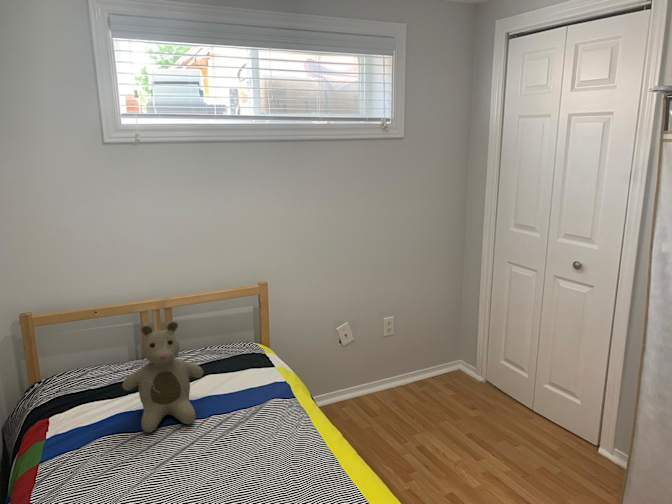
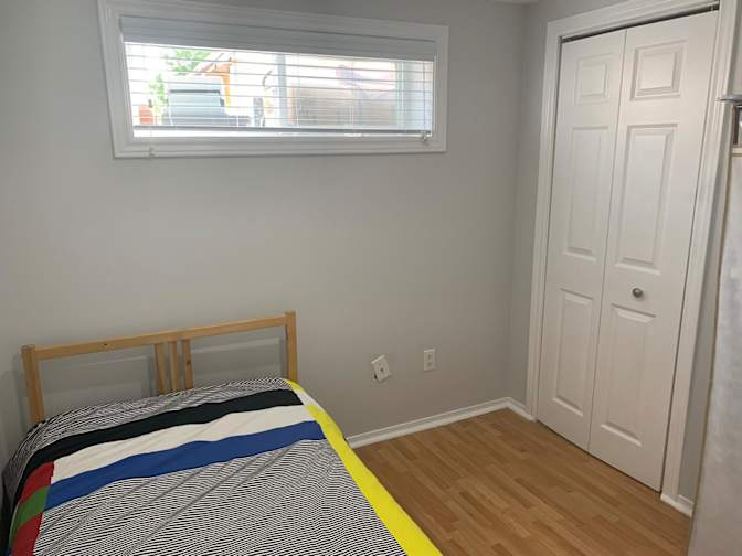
- teddy bear [121,320,204,433]
